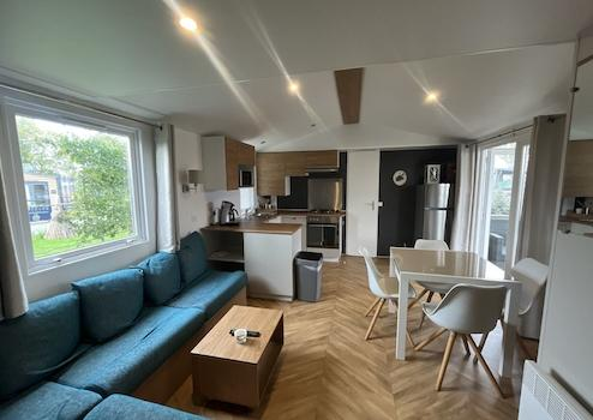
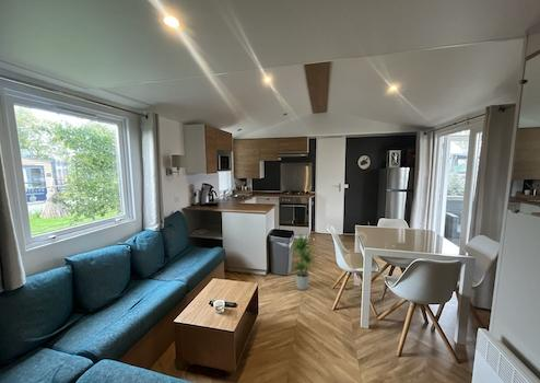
+ potted plant [286,233,320,291]
